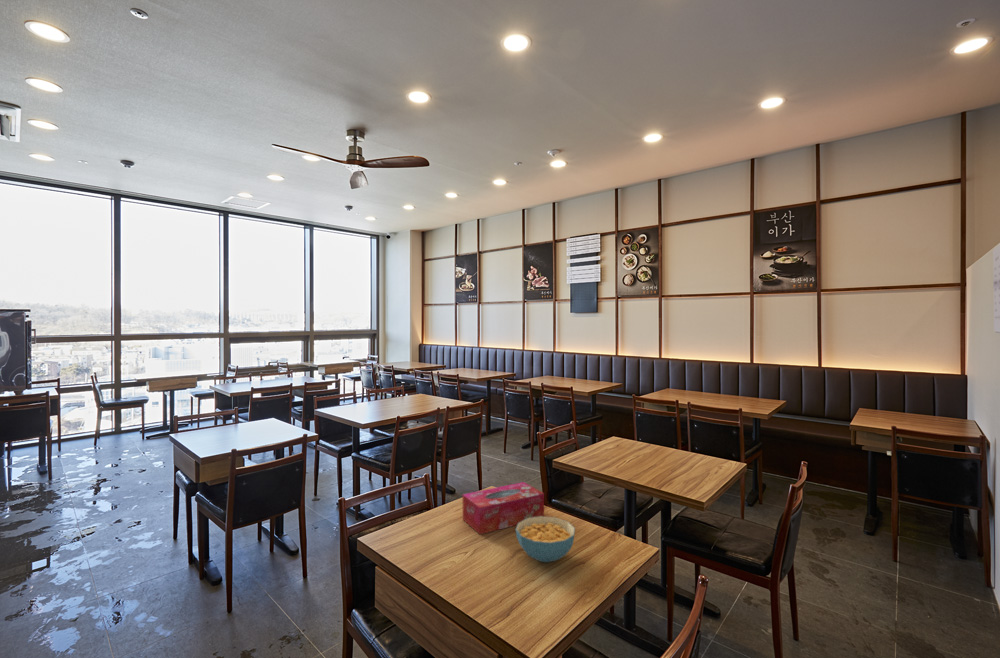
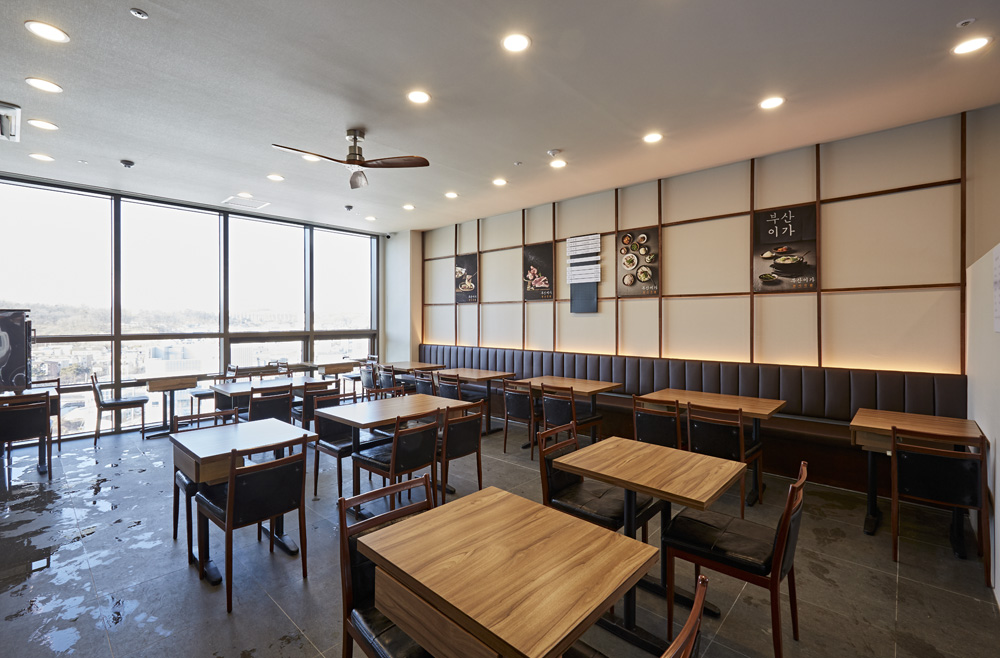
- tissue box [462,481,545,535]
- cereal bowl [515,516,576,563]
